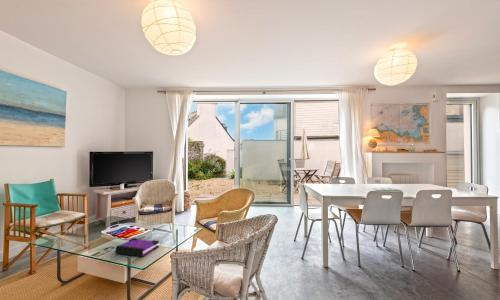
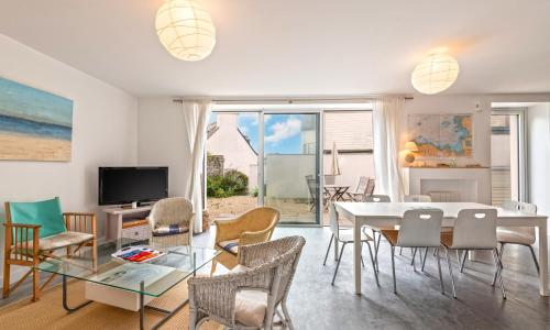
- board game [114,237,160,258]
